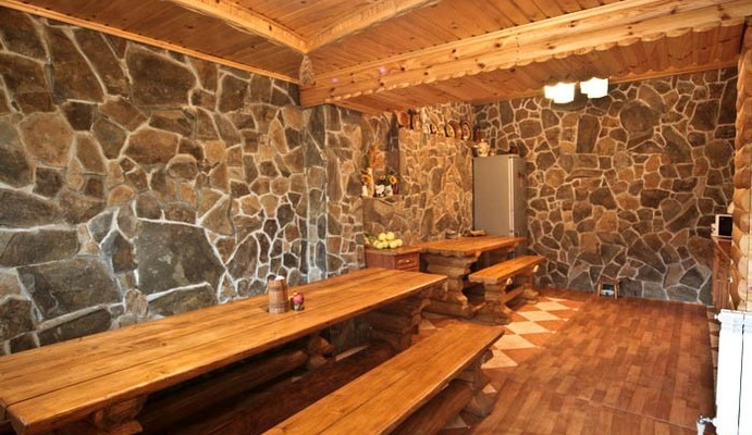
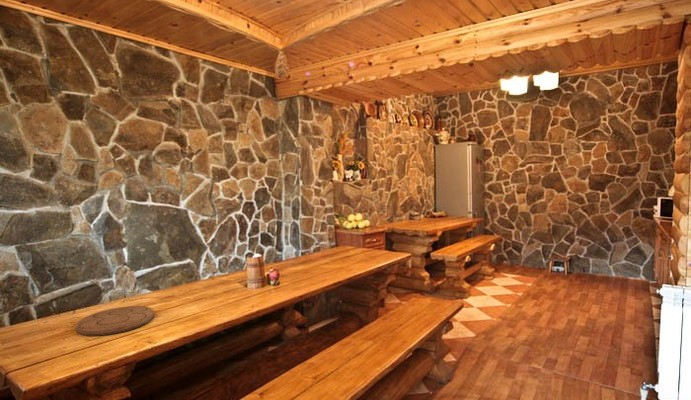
+ cutting board [74,305,155,337]
